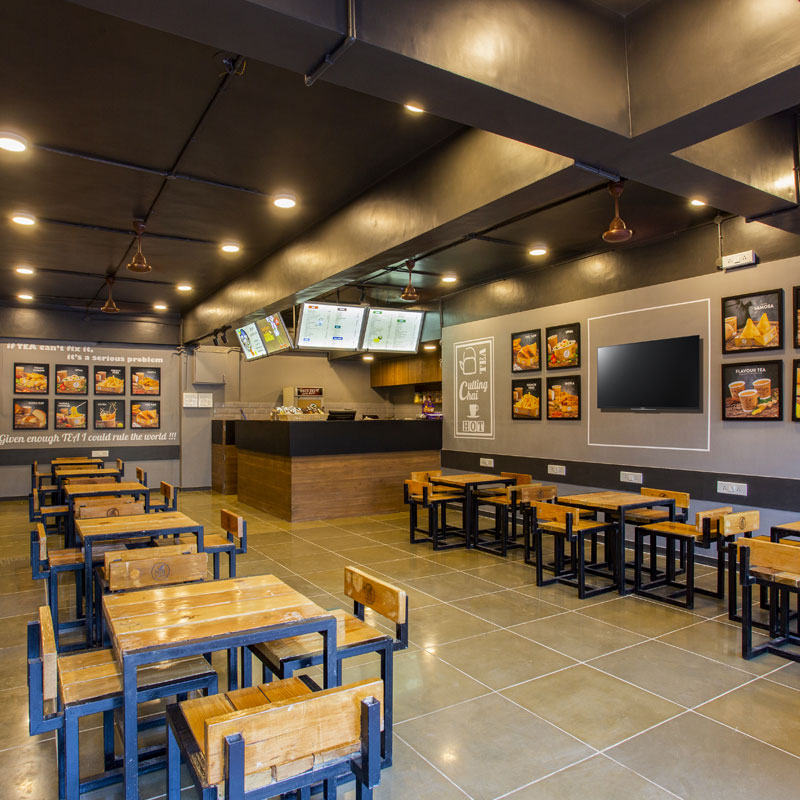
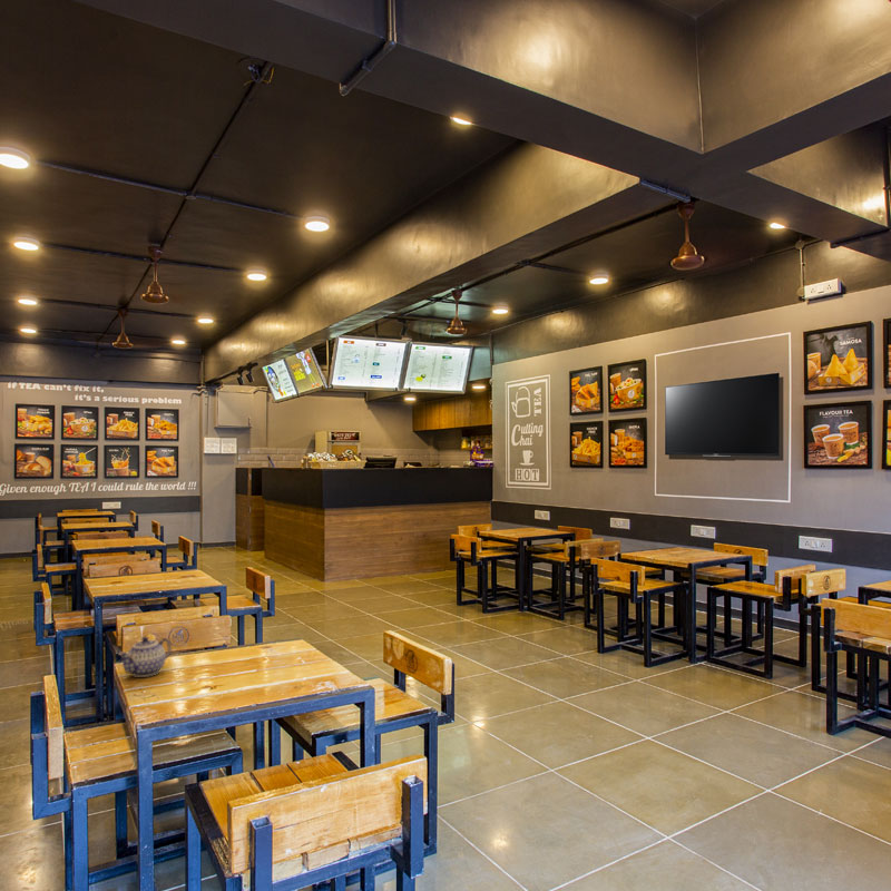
+ teapot [117,636,173,678]
